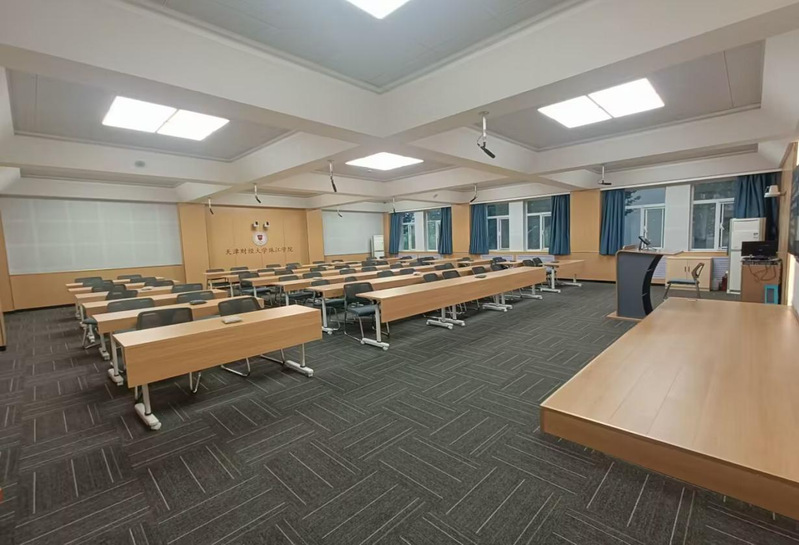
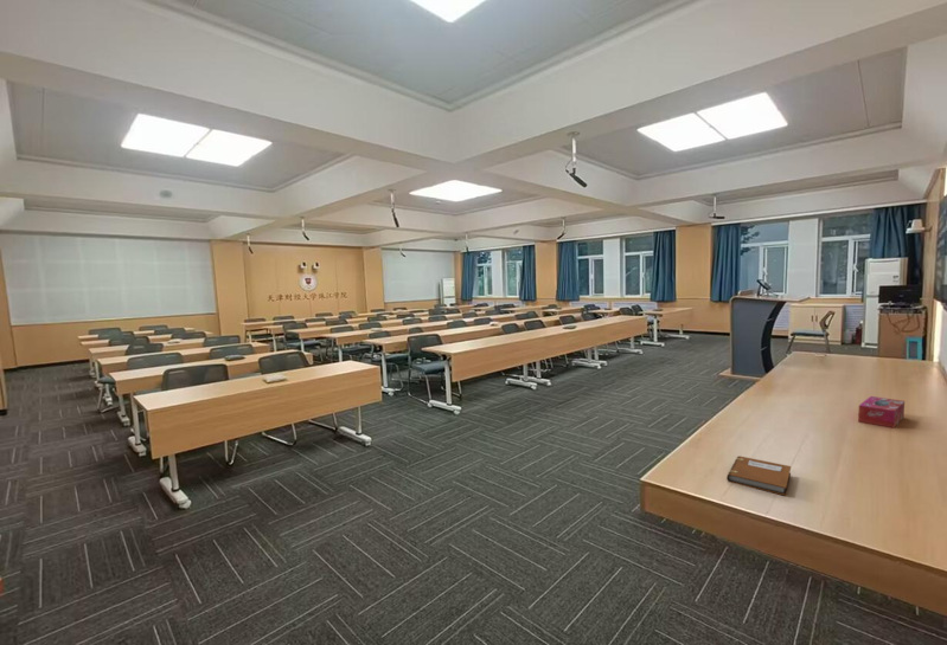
+ tissue box [857,395,906,428]
+ notebook [725,454,792,497]
